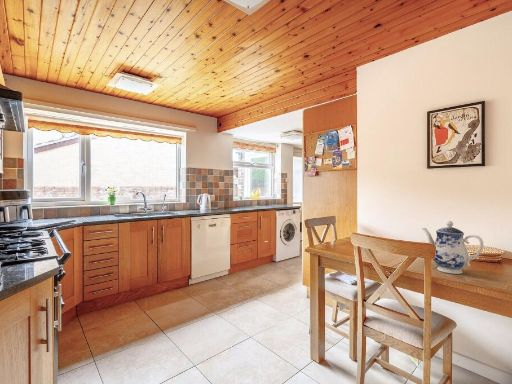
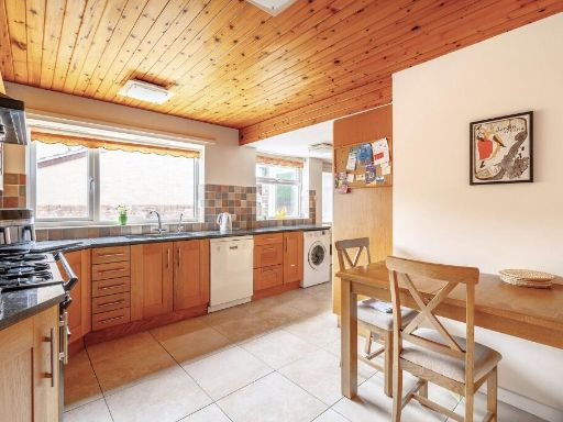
- teapot [421,220,485,275]
